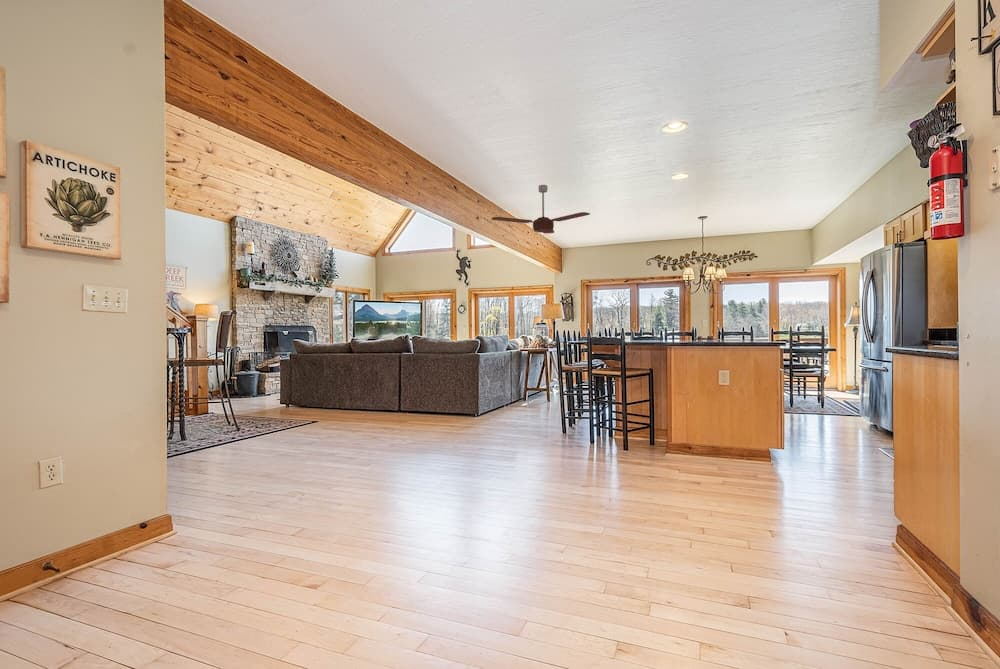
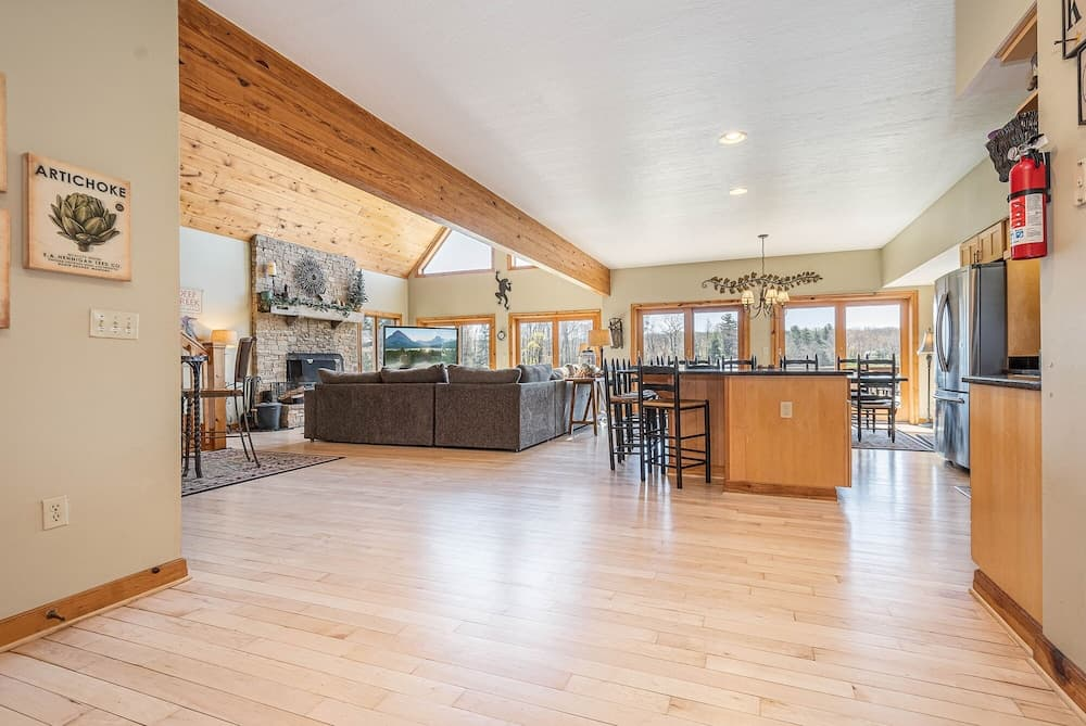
- ceiling fan [490,184,591,234]
